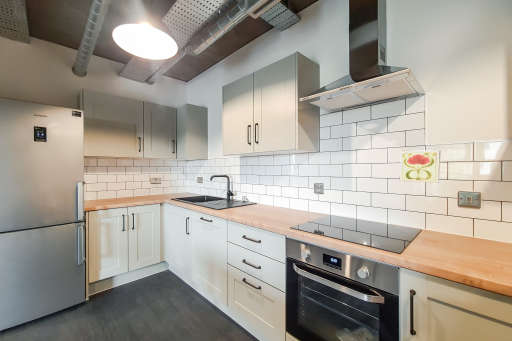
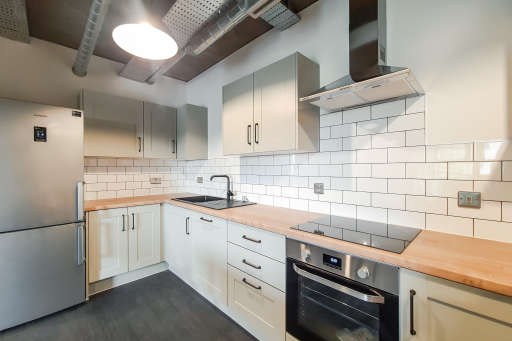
- decorative tile [398,149,442,184]
